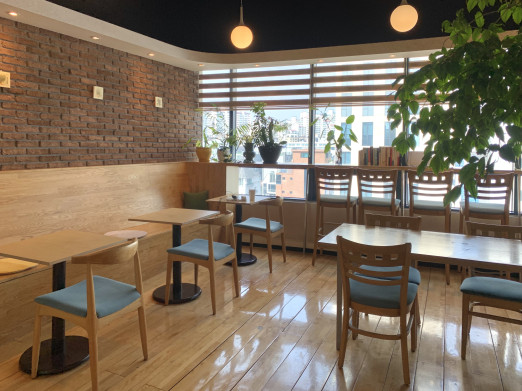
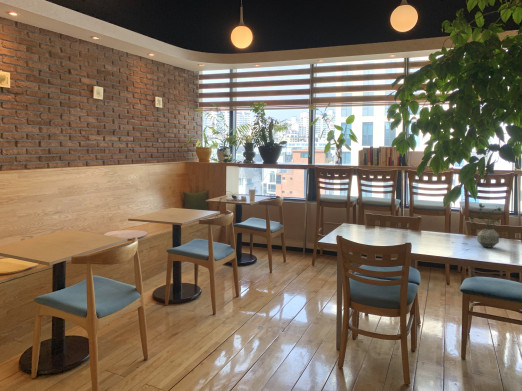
+ potted plant [469,203,503,249]
